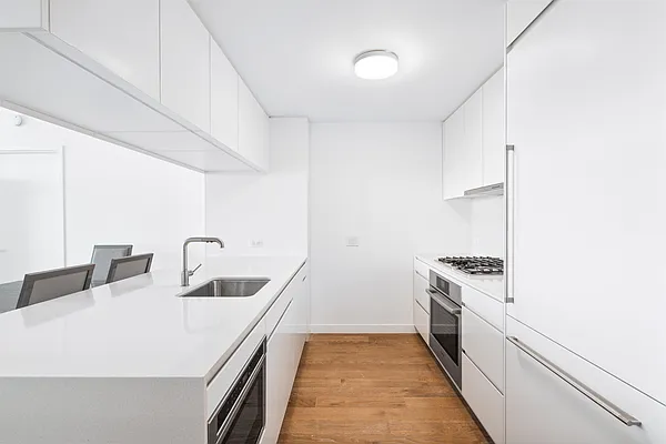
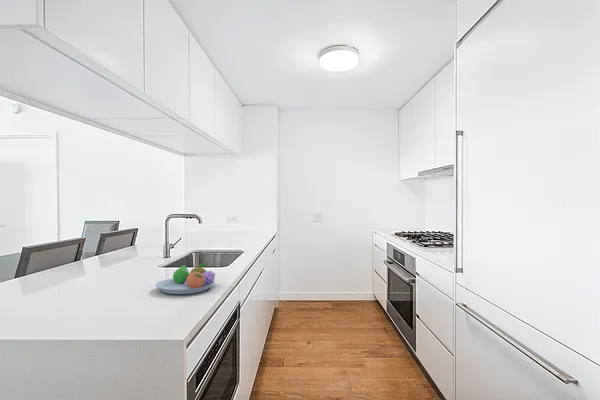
+ fruit bowl [155,262,216,295]
